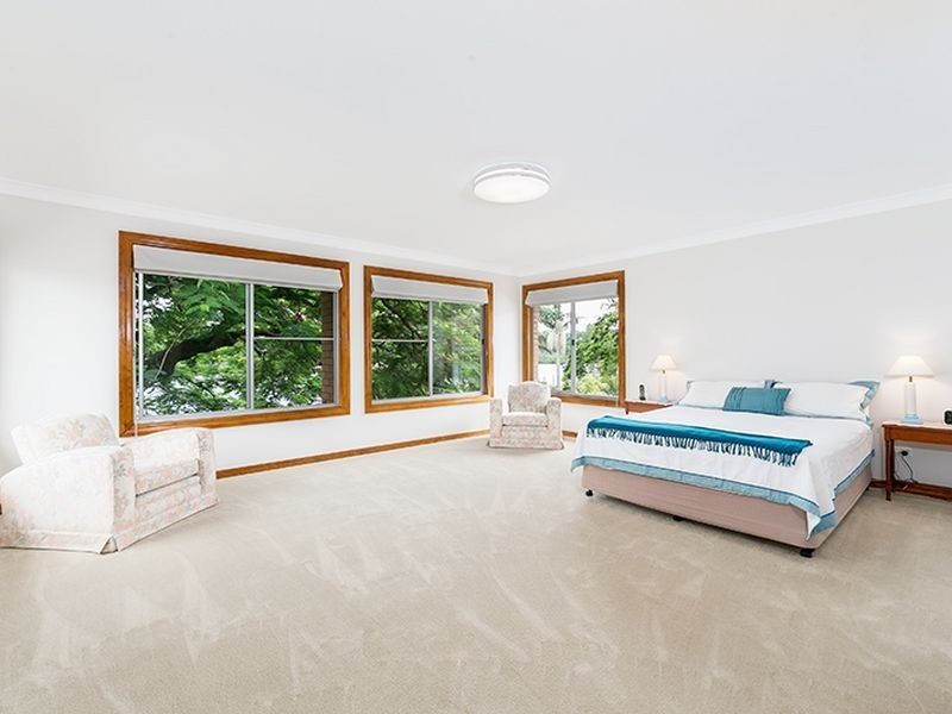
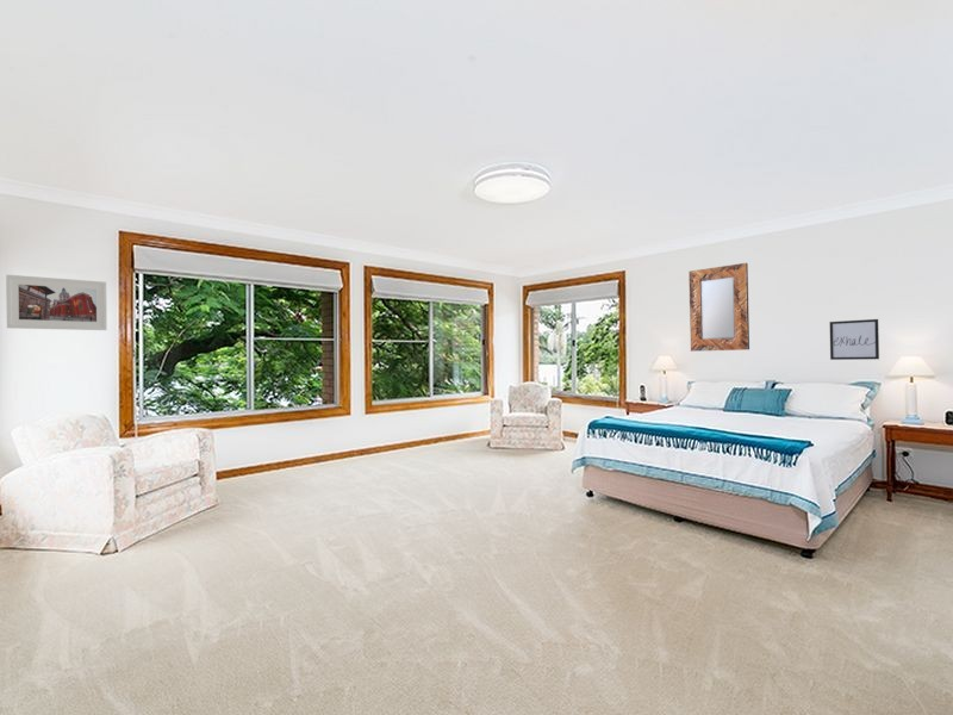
+ home mirror [689,262,750,353]
+ wall art [829,318,880,361]
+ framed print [5,274,108,331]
